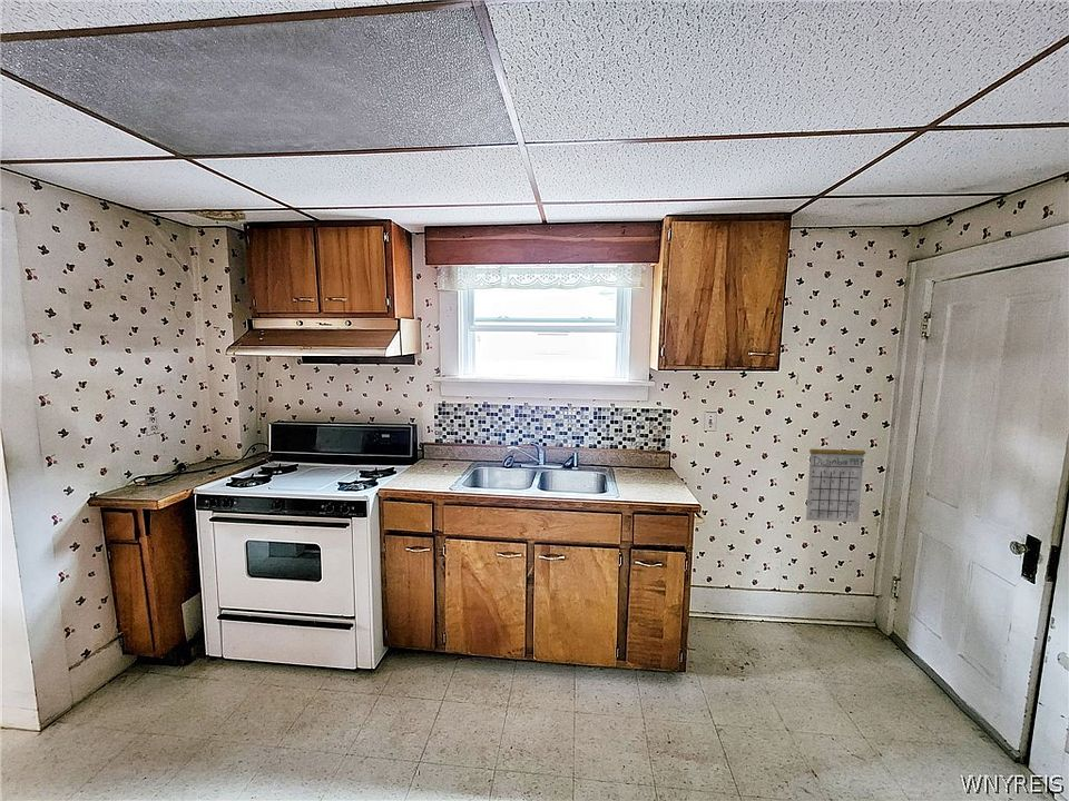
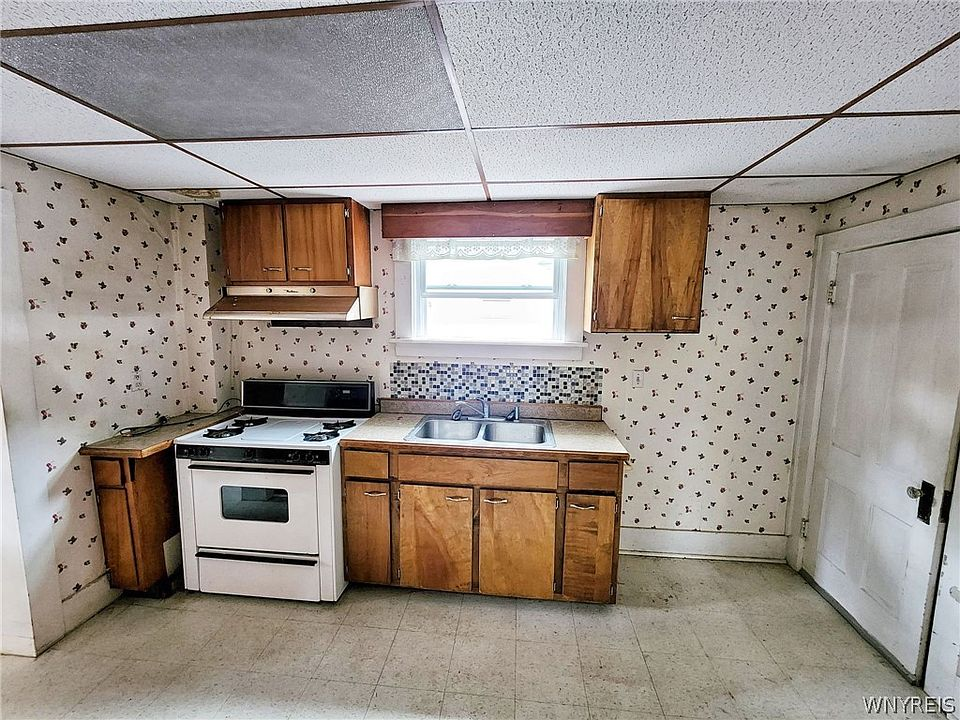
- calendar [805,433,866,523]
